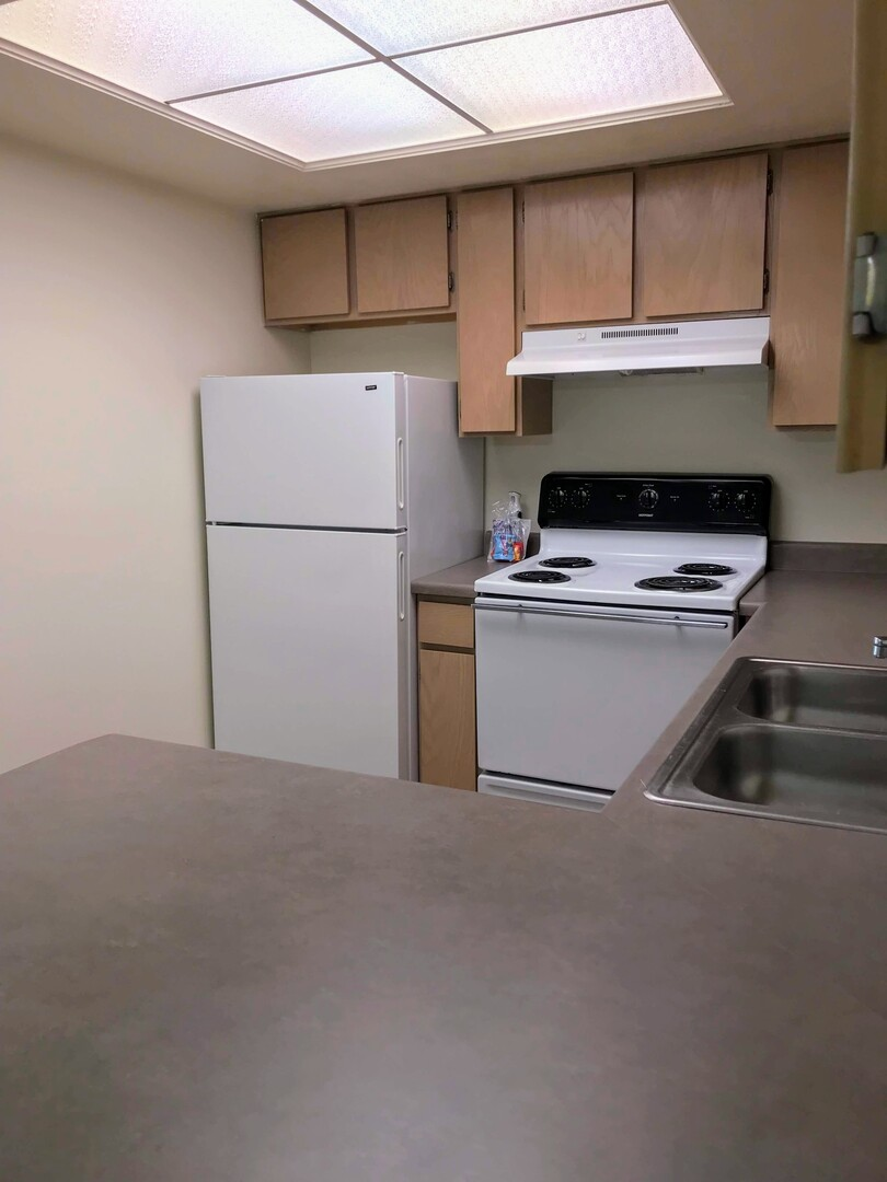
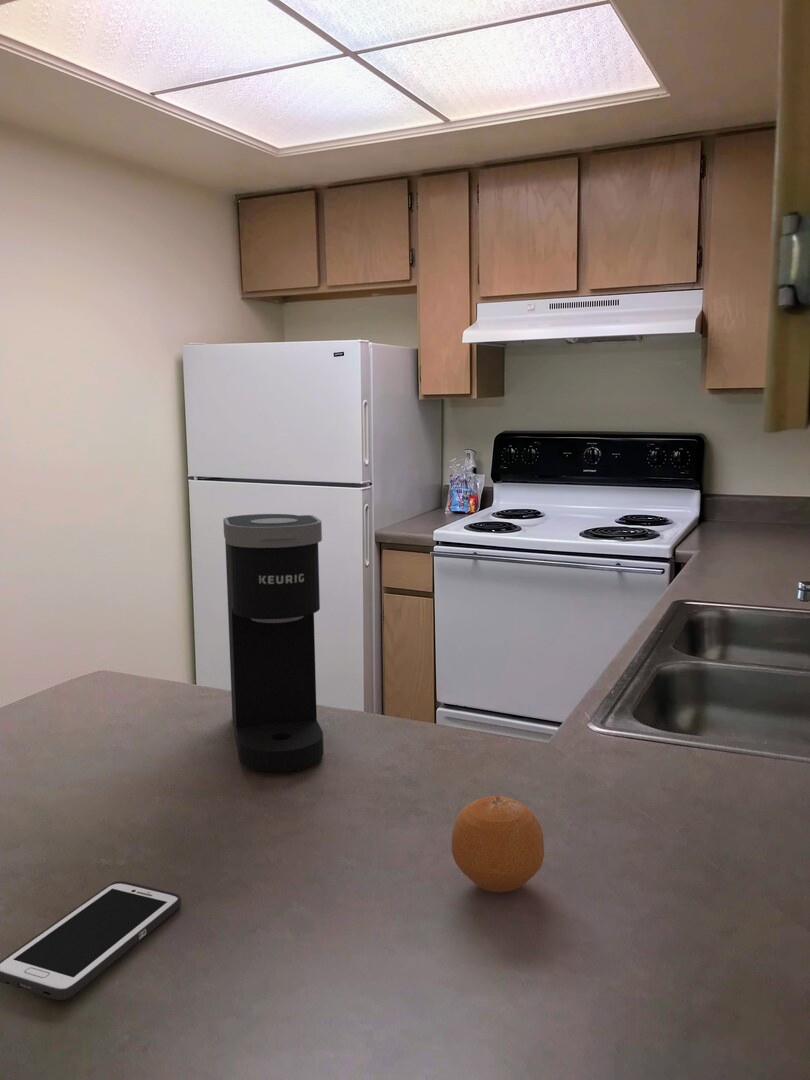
+ fruit [451,795,545,893]
+ coffee maker [222,513,324,774]
+ cell phone [0,880,182,1001]
